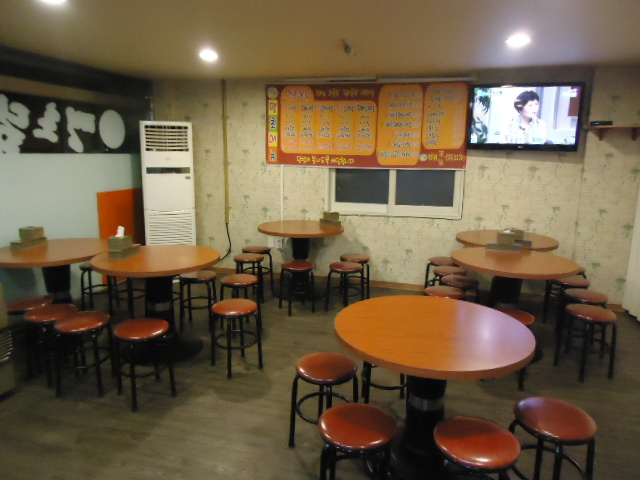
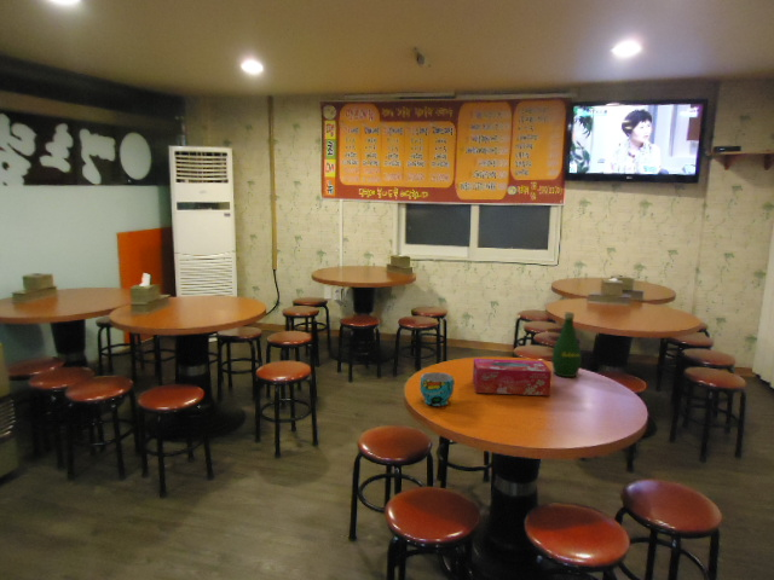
+ bottle [550,312,583,378]
+ tissue box [472,358,553,396]
+ cup [420,371,456,407]
